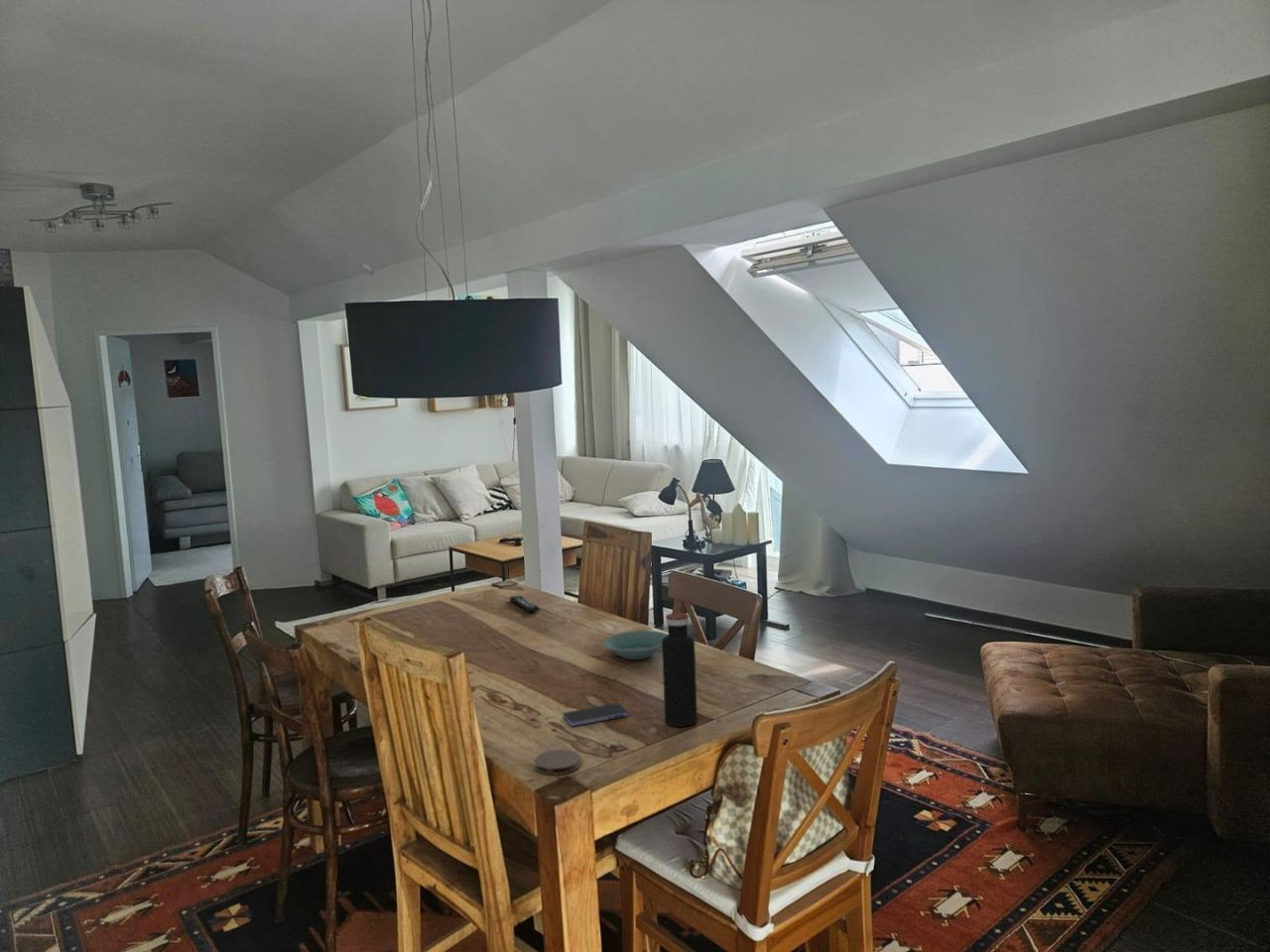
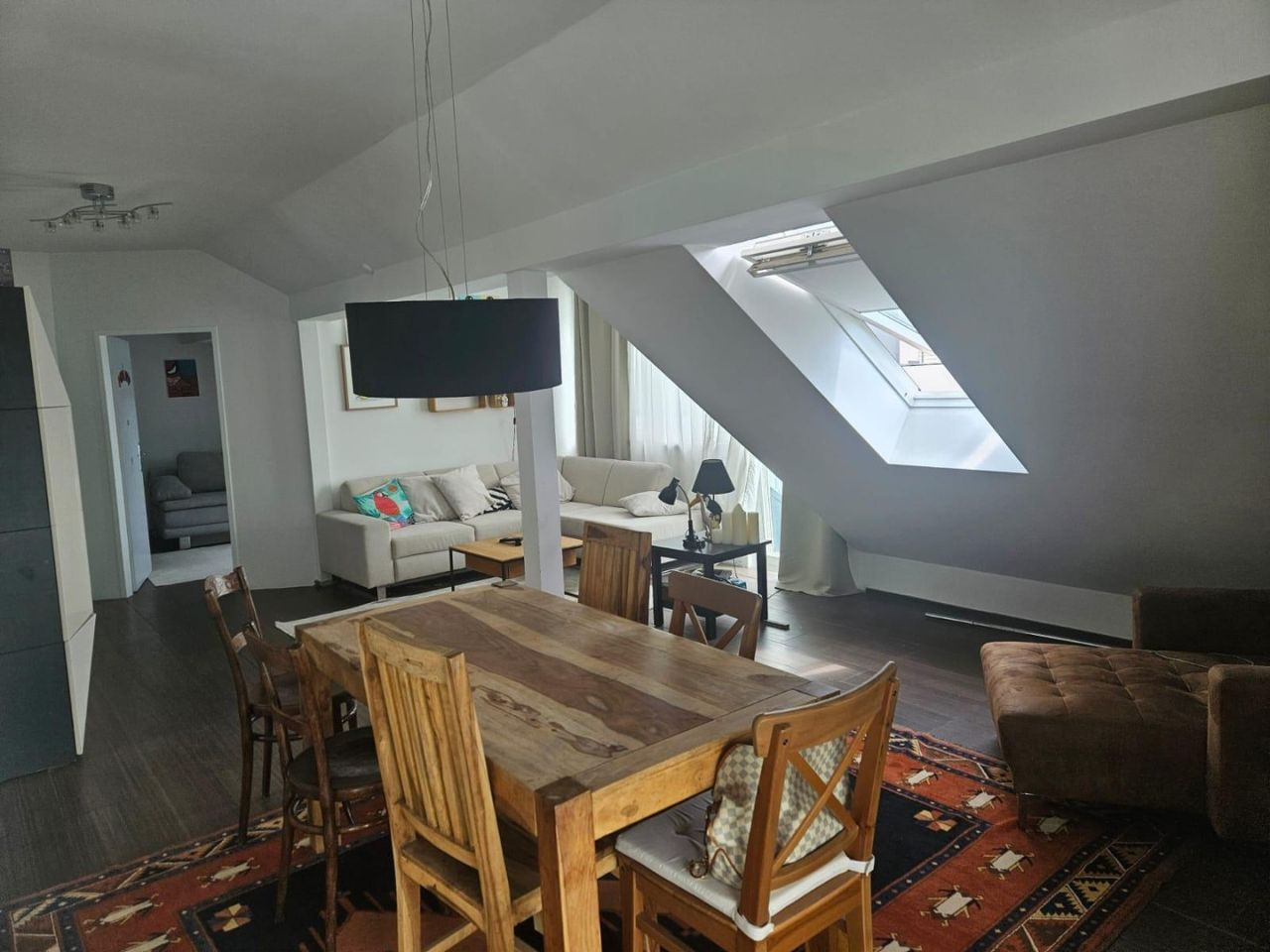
- remote control [509,594,541,613]
- smartphone [562,702,630,727]
- coaster [534,749,581,775]
- water bottle [661,612,699,728]
- bowl [602,630,668,660]
